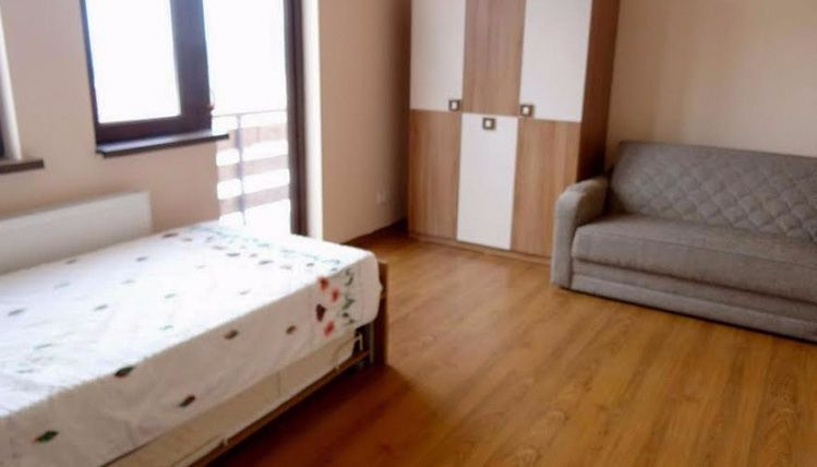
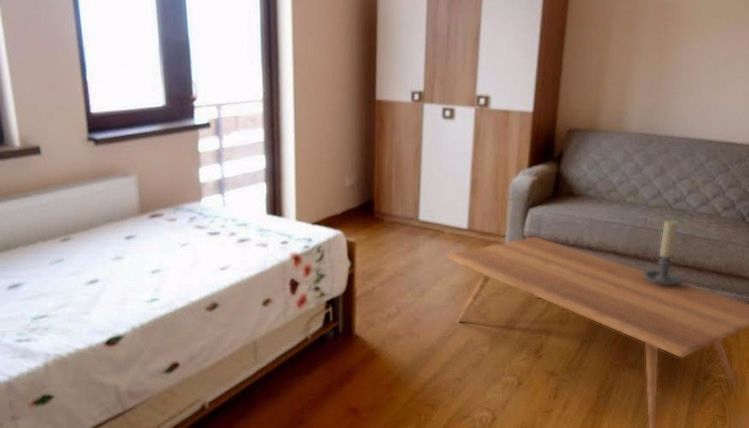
+ coffee table [444,236,749,428]
+ candle holder [644,219,689,288]
